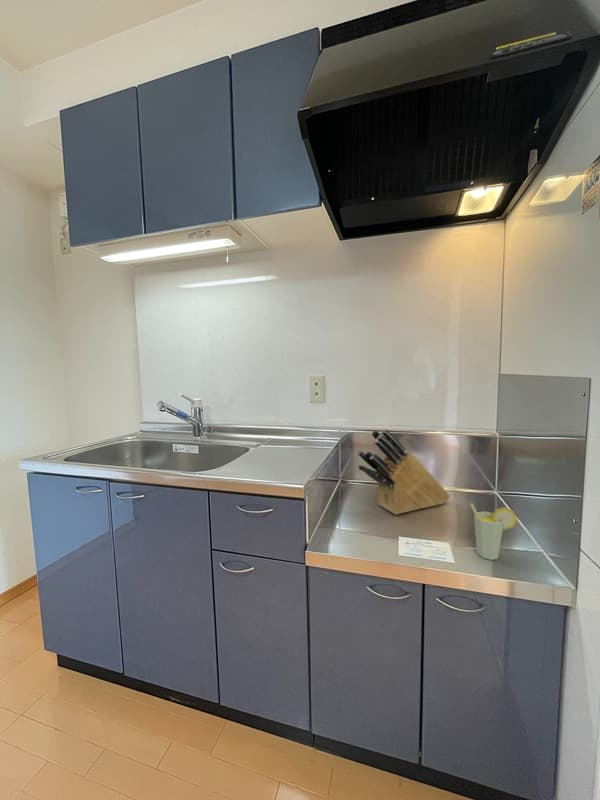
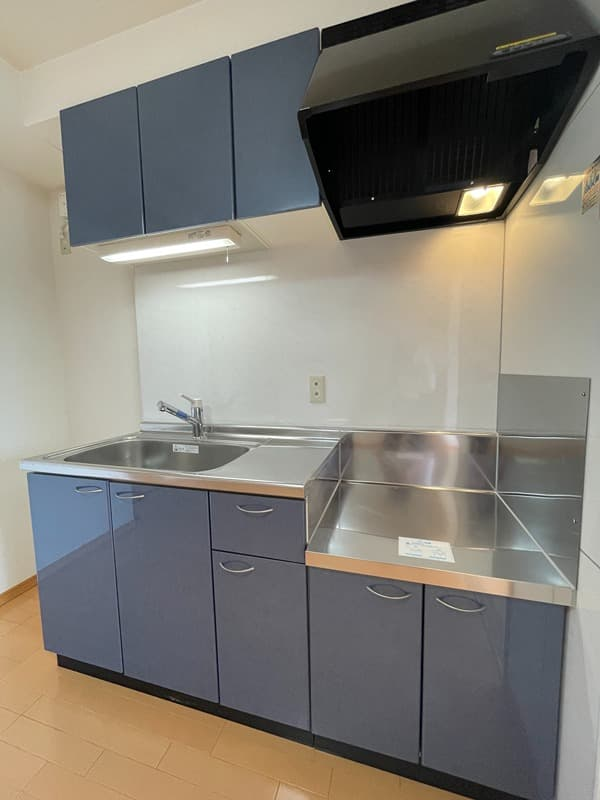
- knife block [357,428,451,516]
- cup [469,502,518,561]
